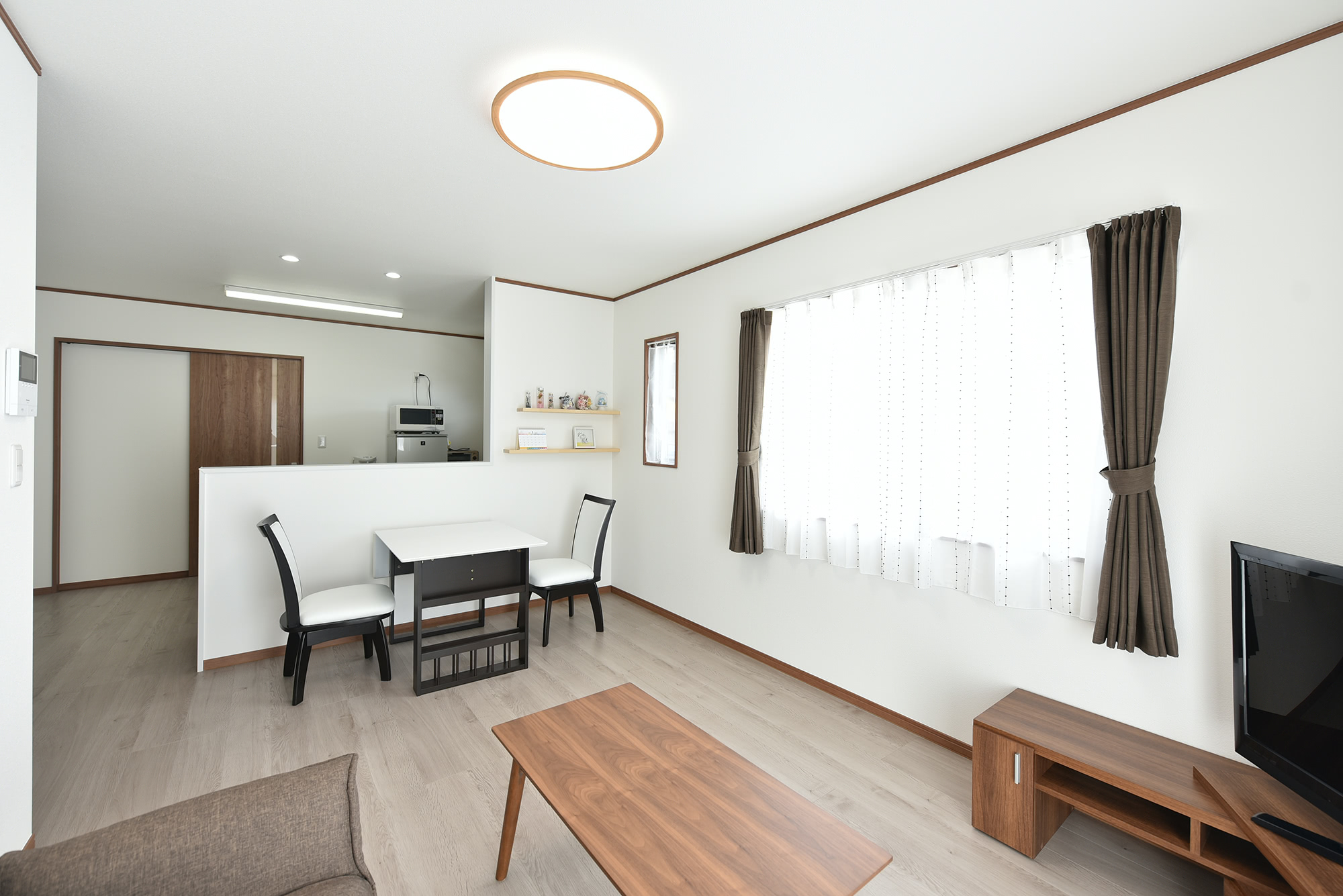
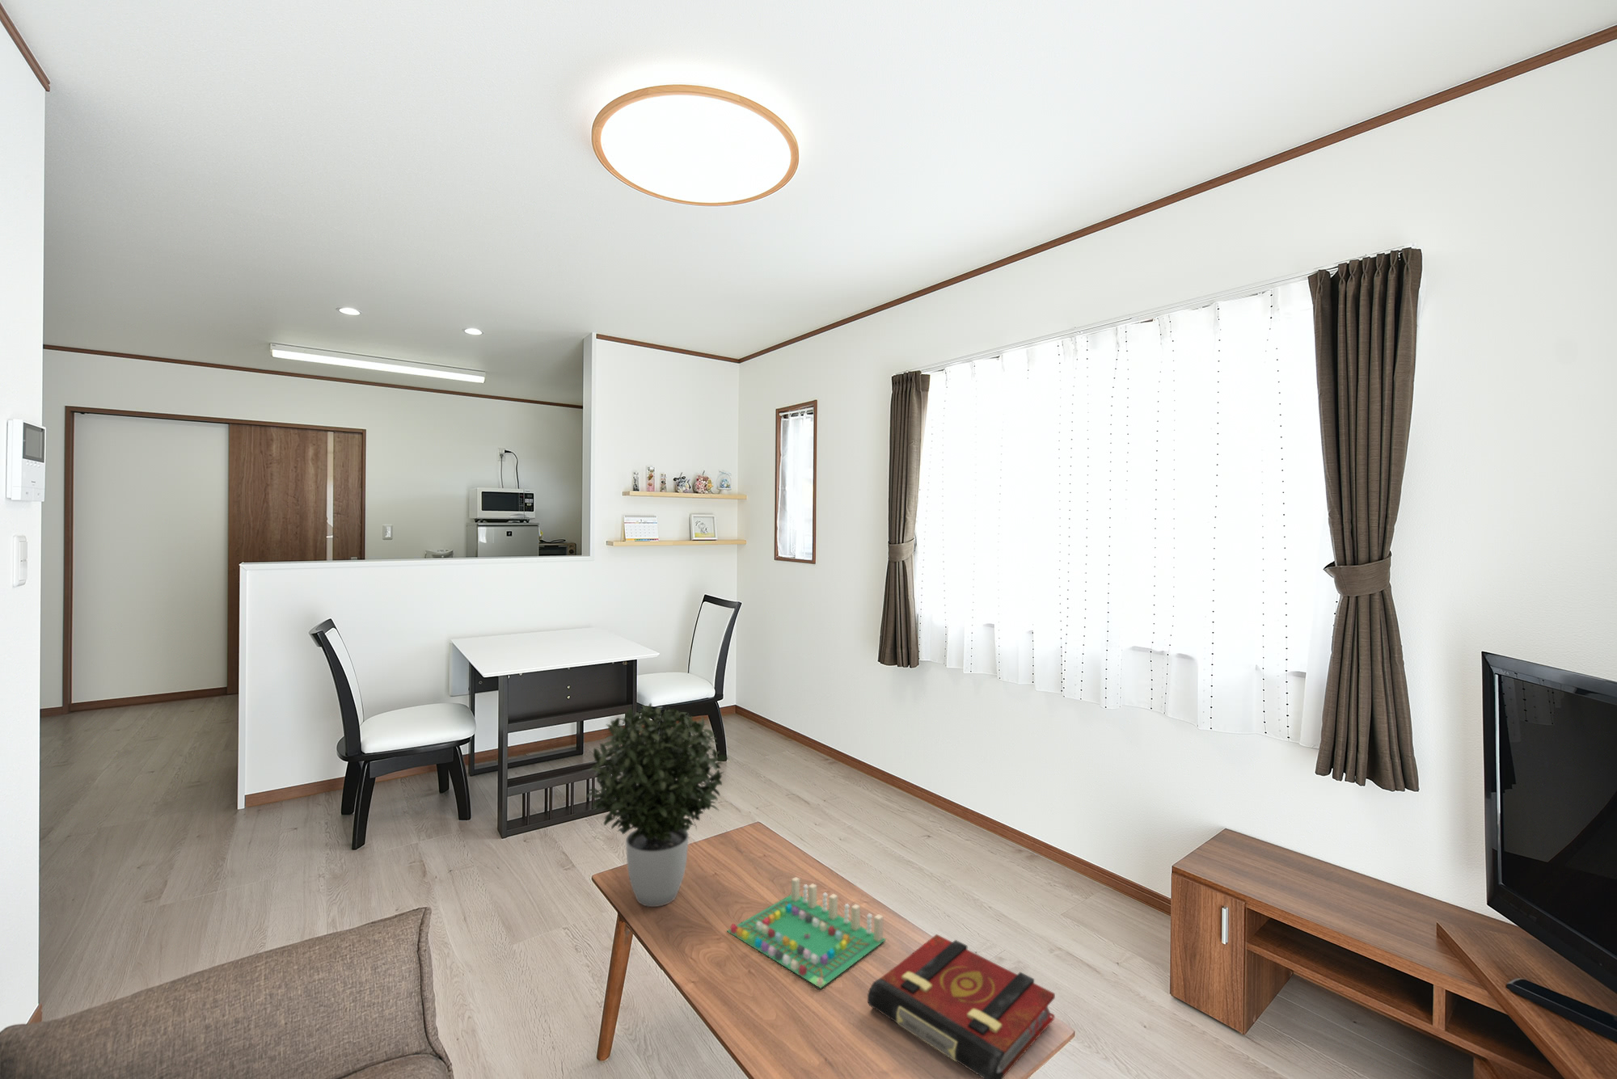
+ board game [726,877,887,990]
+ potted plant [586,702,730,908]
+ book [867,933,1056,1079]
